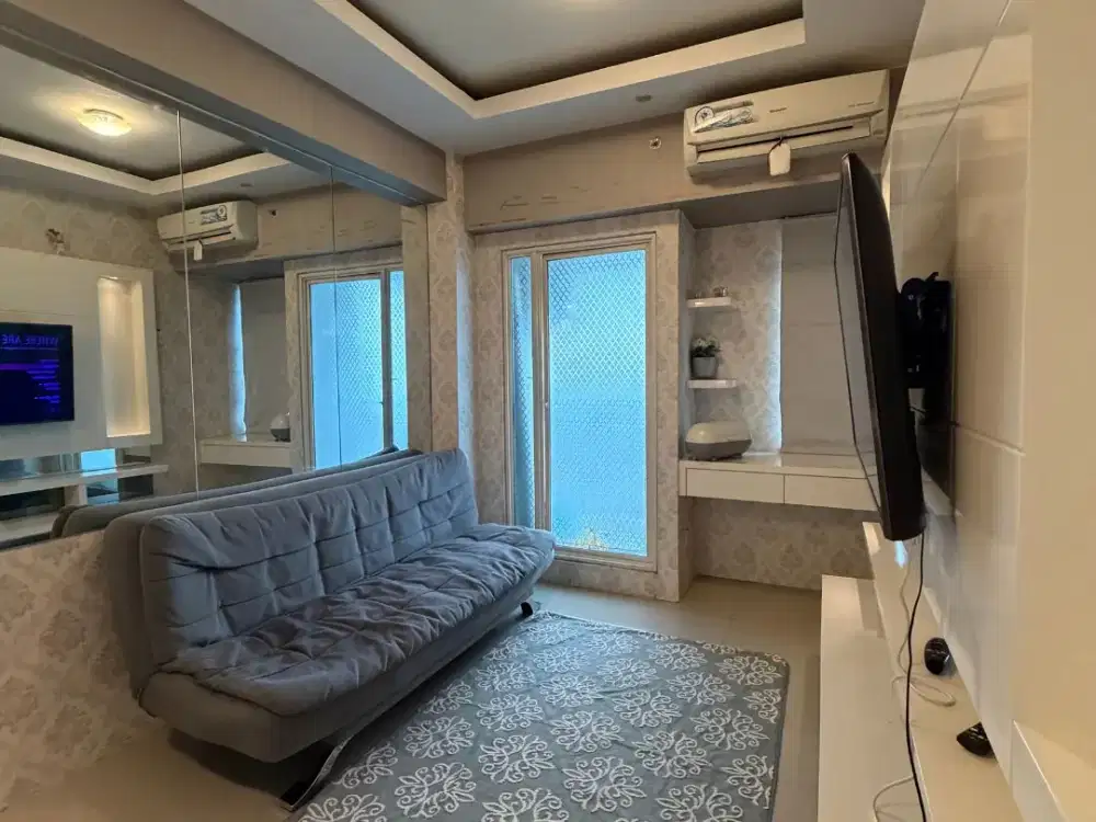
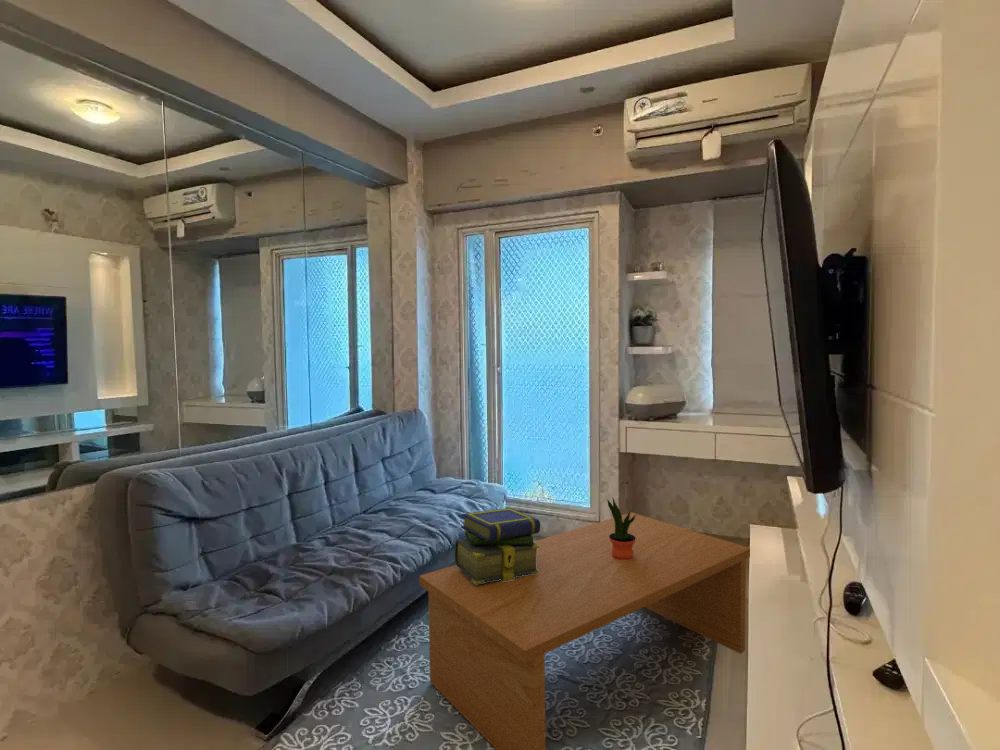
+ stack of books [454,507,541,584]
+ coffee table [418,511,751,750]
+ potted plant [606,496,636,560]
